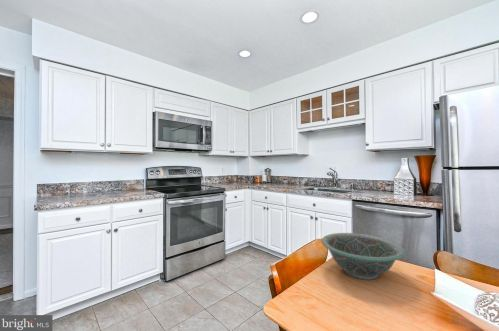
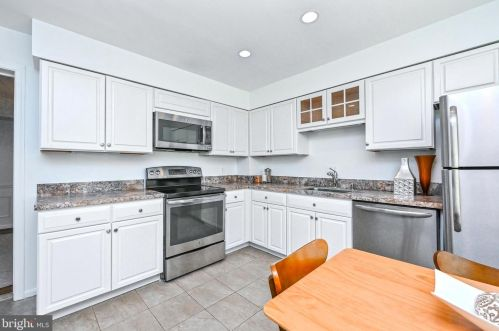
- decorative bowl [320,232,406,281]
